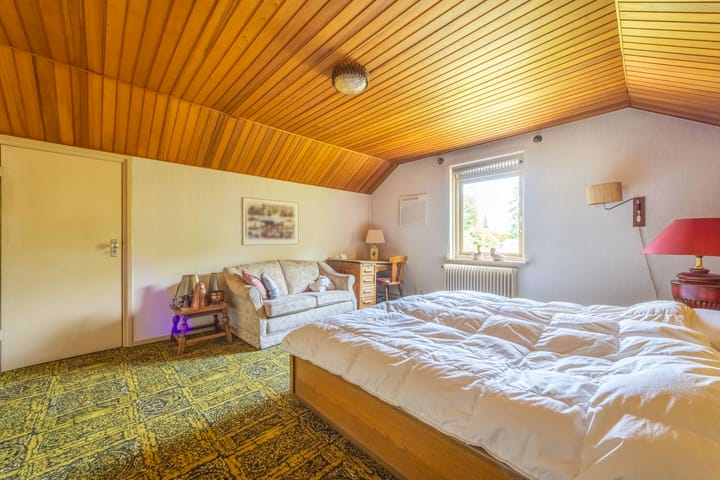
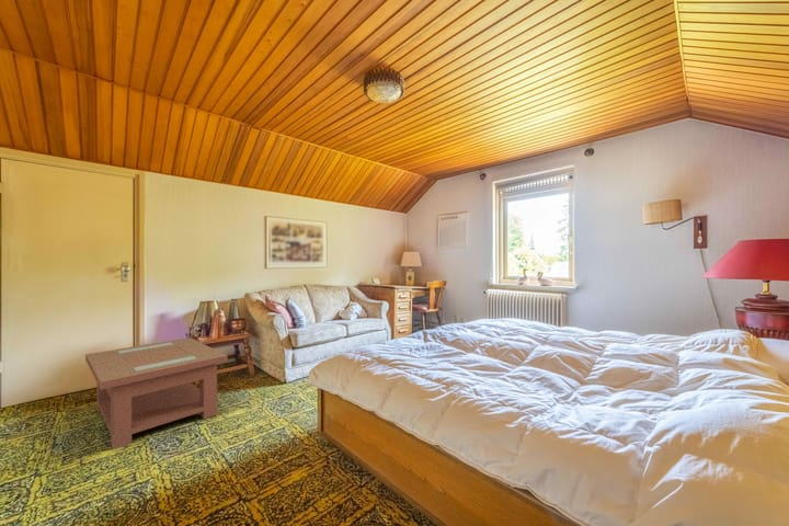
+ coffee table [84,336,229,450]
